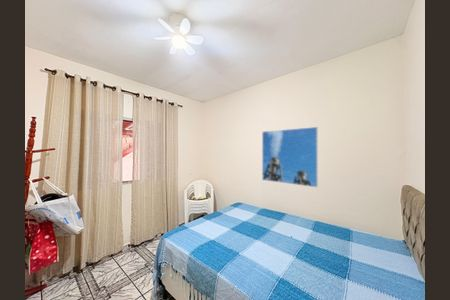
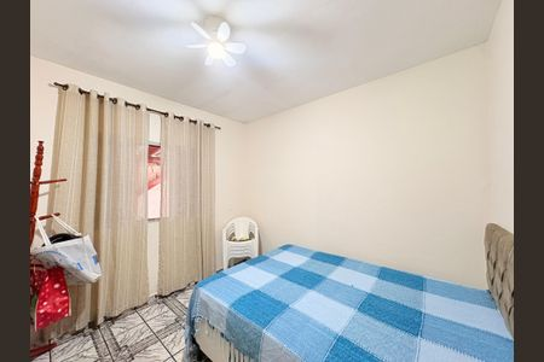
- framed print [261,126,319,188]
